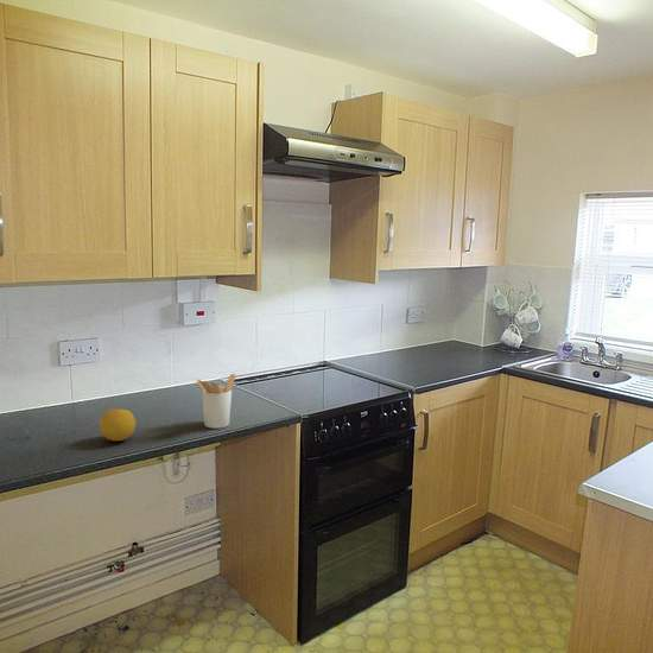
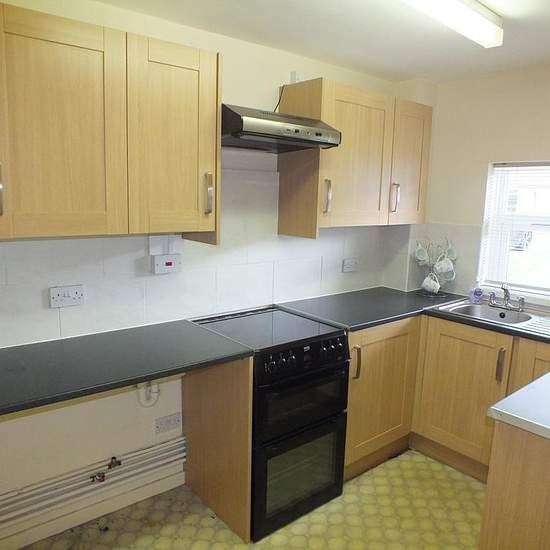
- utensil holder [195,373,236,430]
- fruit [99,406,137,442]
